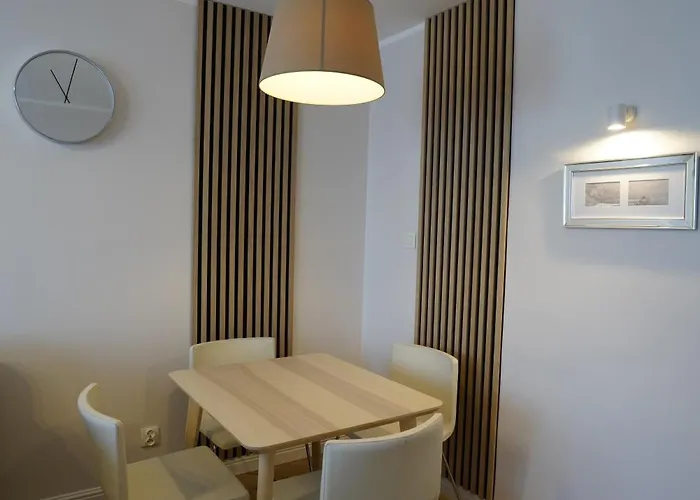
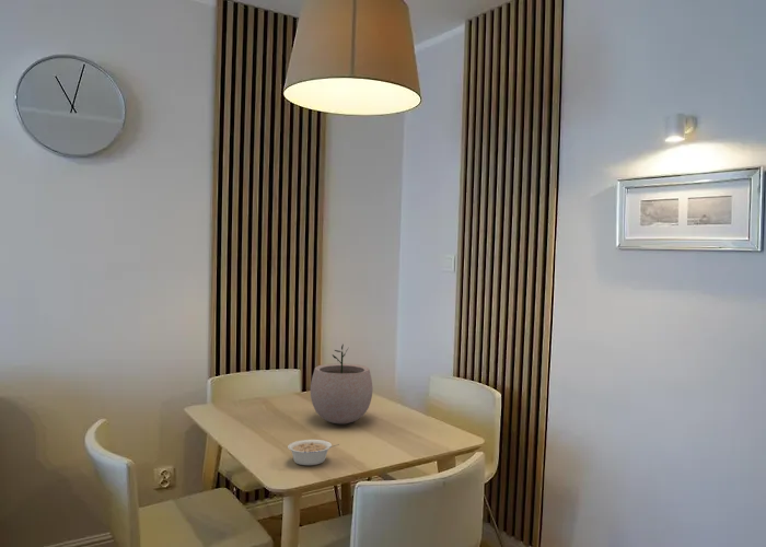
+ plant pot [310,344,373,424]
+ legume [287,439,340,466]
